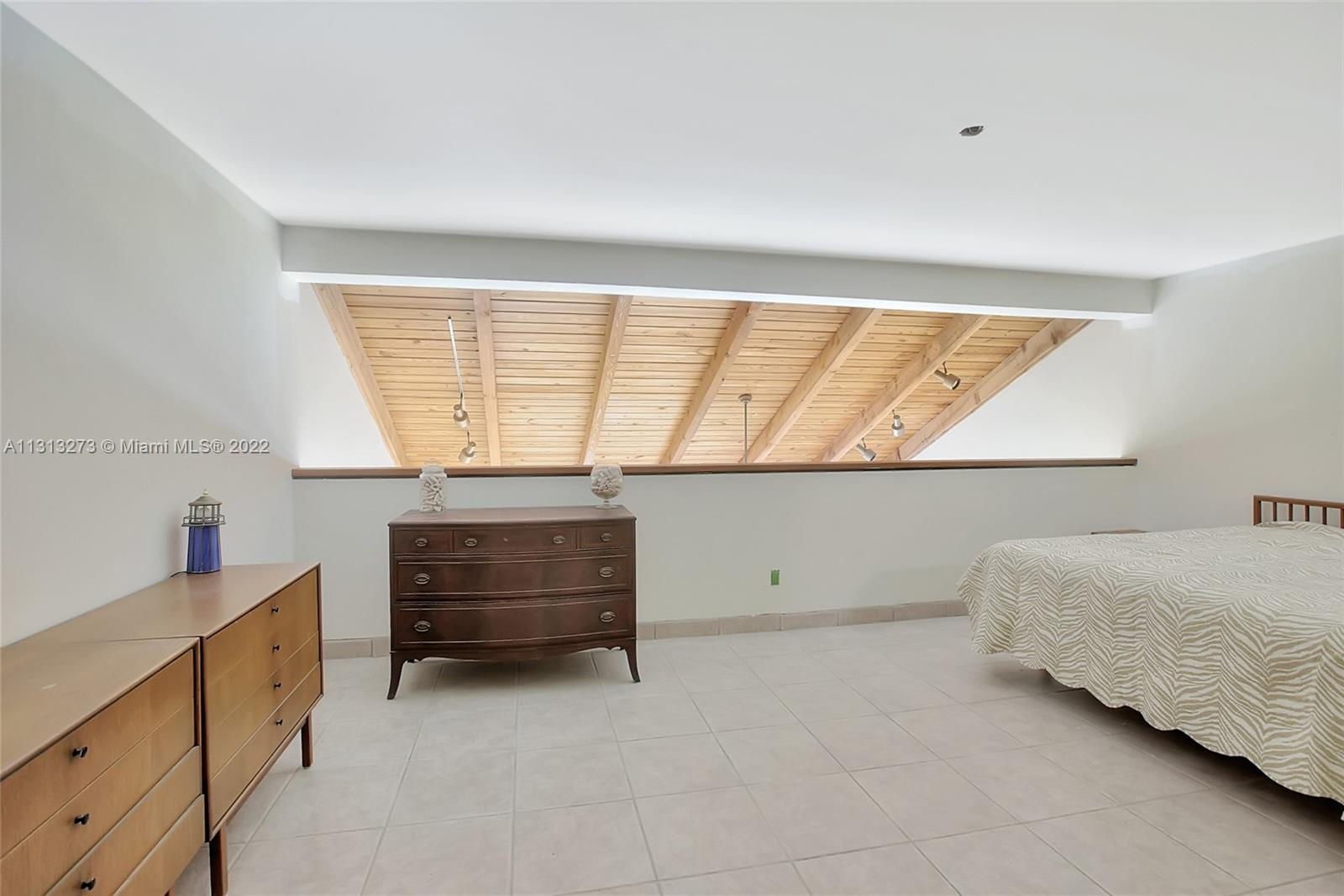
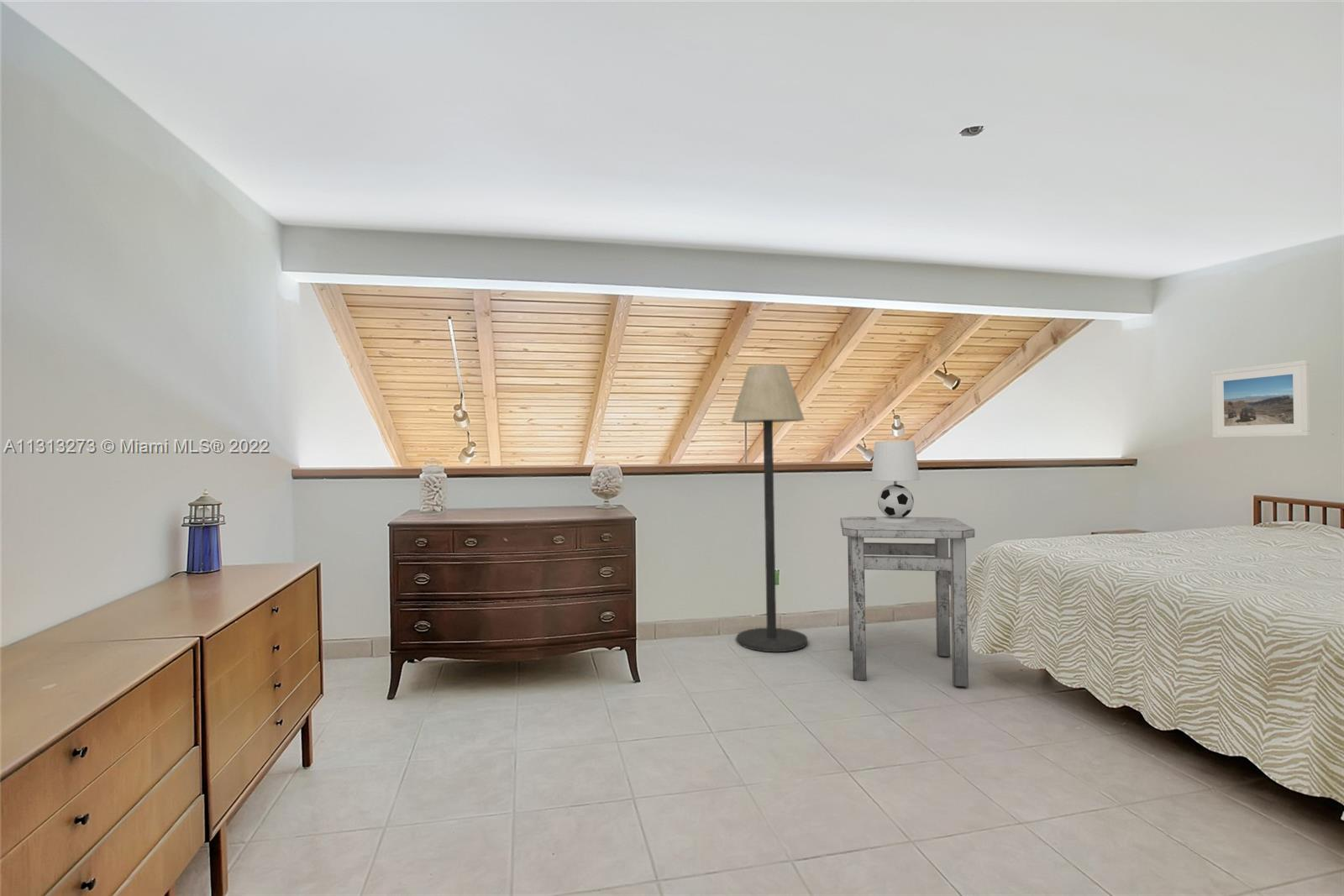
+ table lamp [870,440,920,523]
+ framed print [1210,359,1311,438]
+ floor lamp [731,364,808,652]
+ side table [839,516,975,688]
